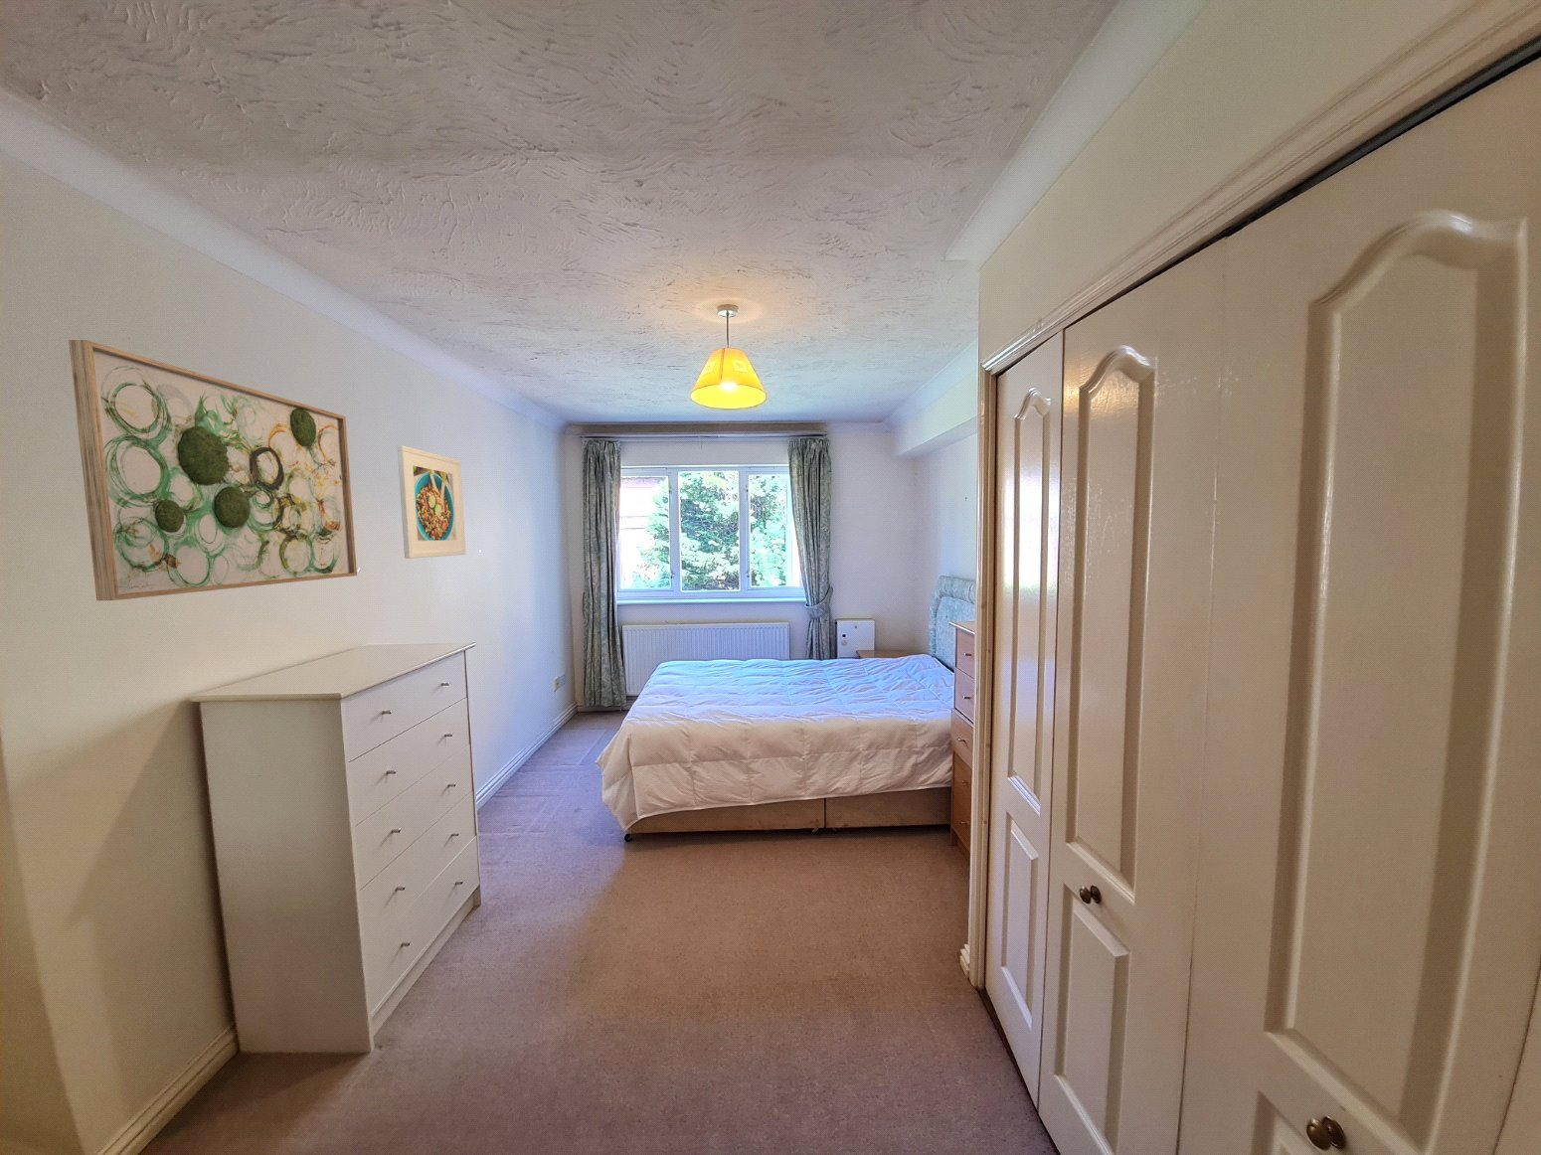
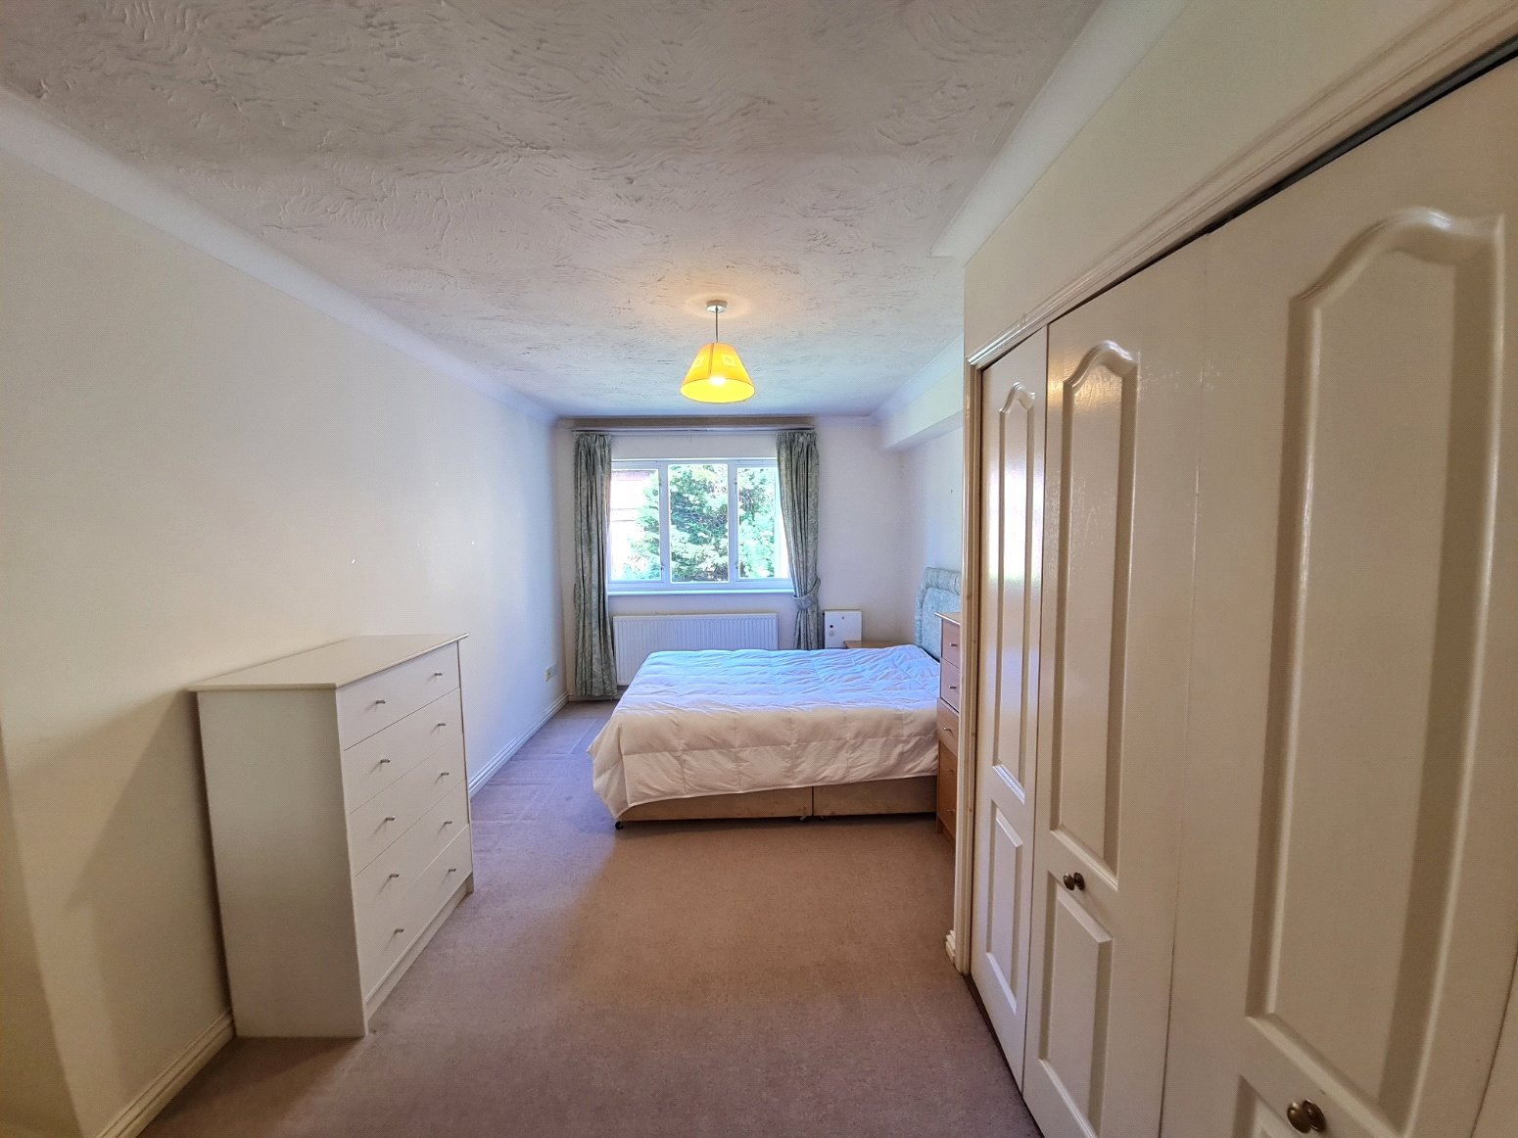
- wall art [68,338,358,602]
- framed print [397,444,466,559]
